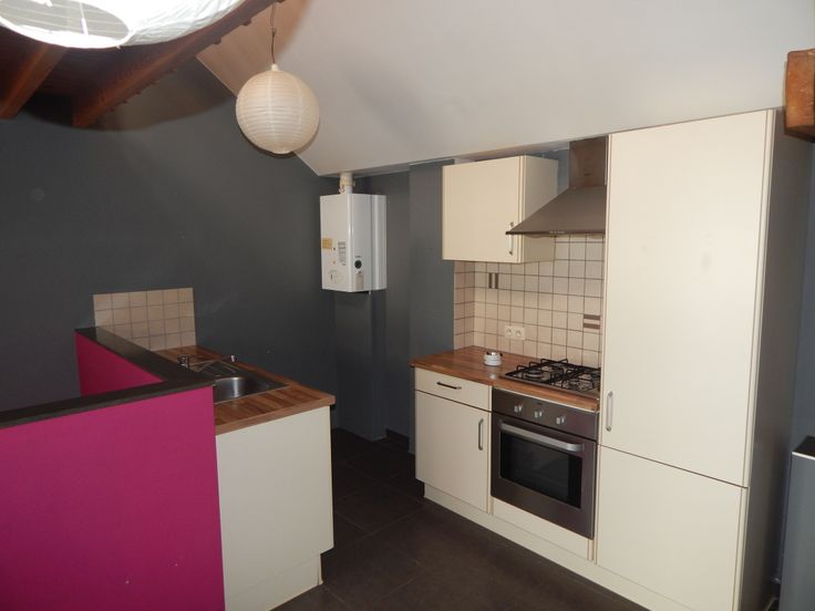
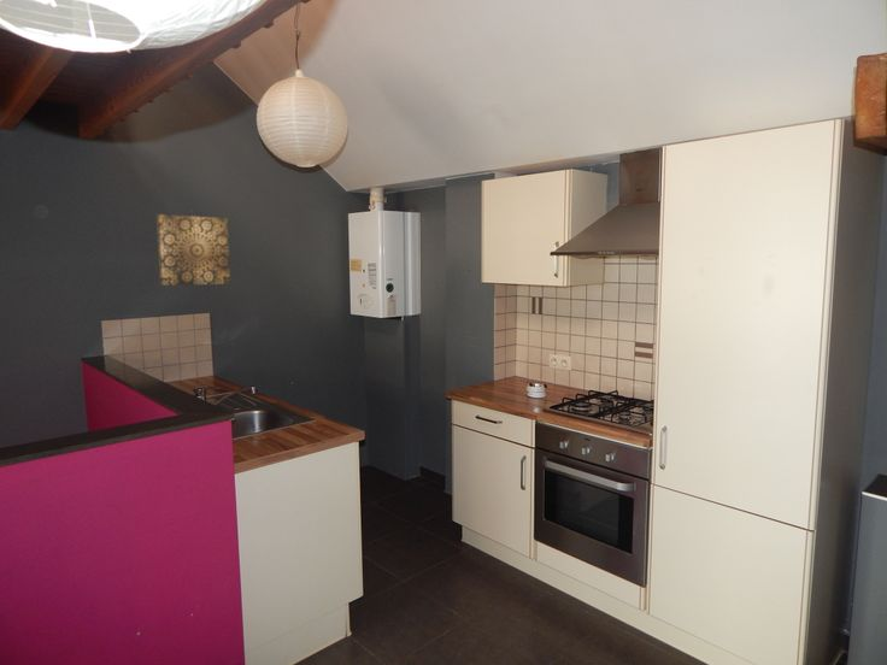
+ wall art [155,213,231,287]
